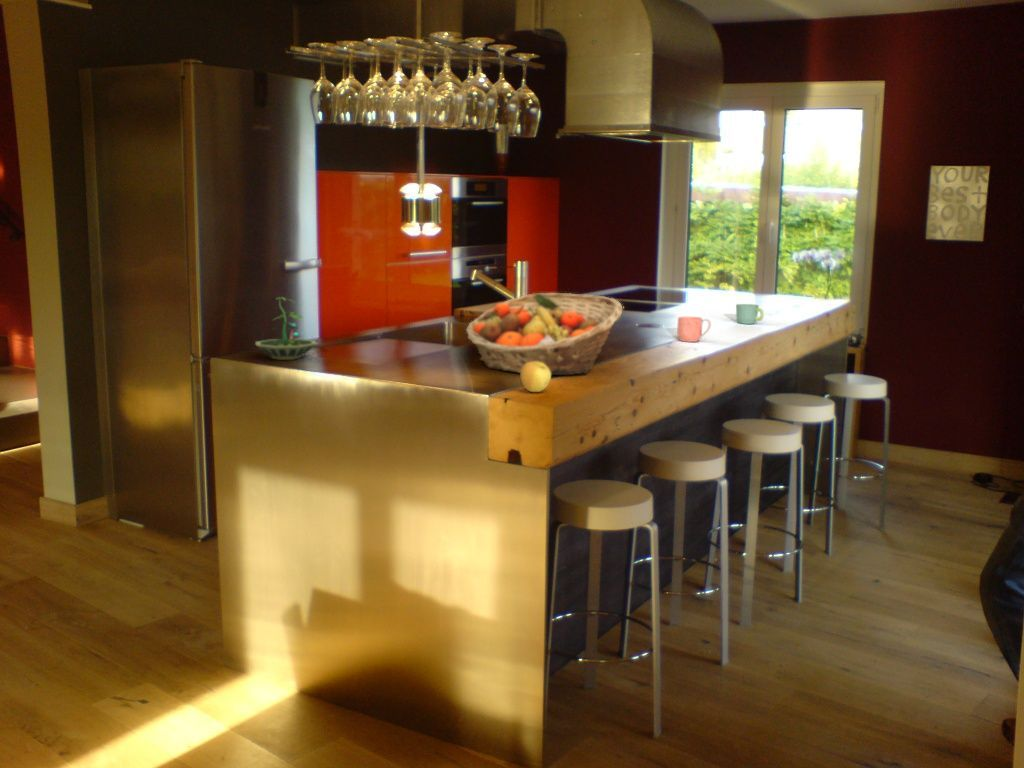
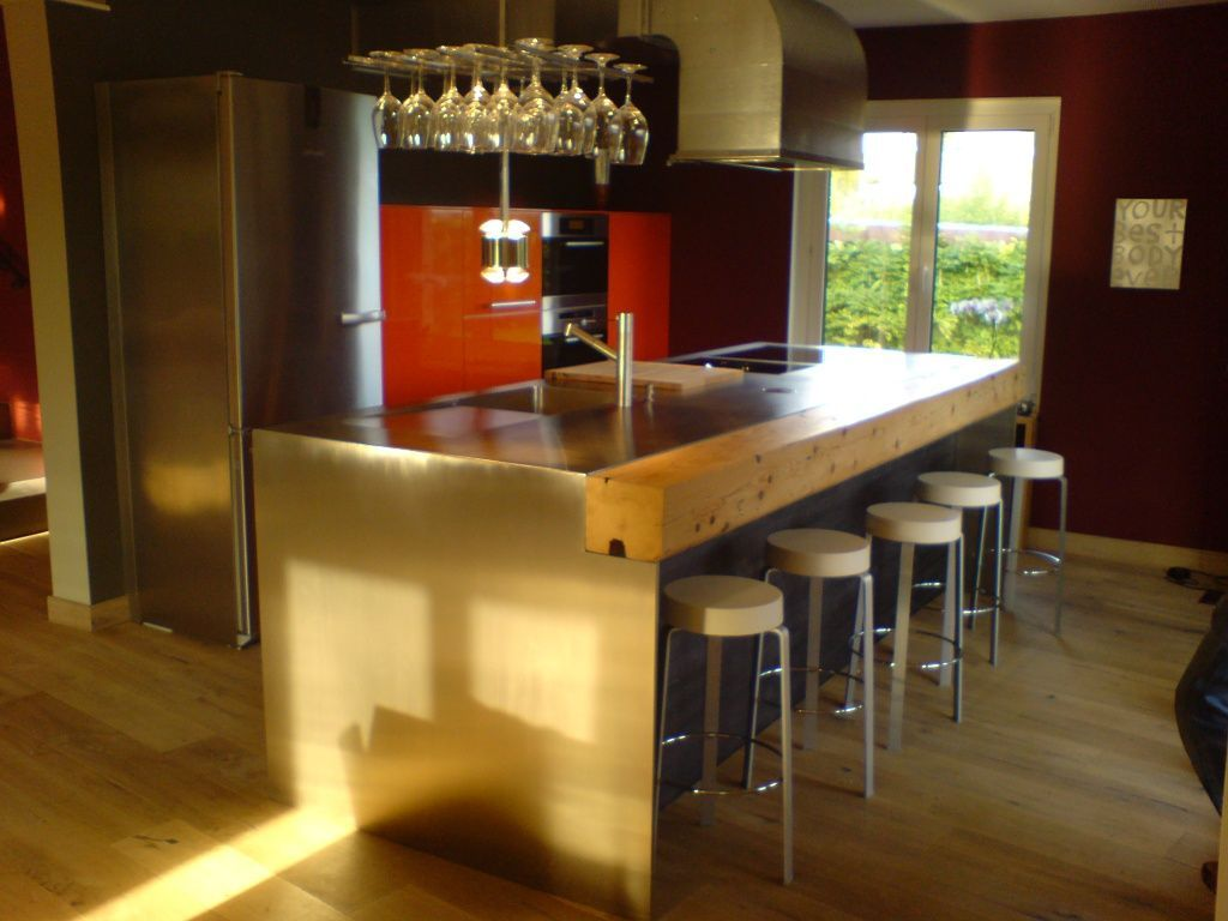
- mug [735,303,765,325]
- fruit basket [465,292,623,376]
- mug [676,316,712,343]
- terrarium [254,296,318,361]
- apple [519,361,552,393]
